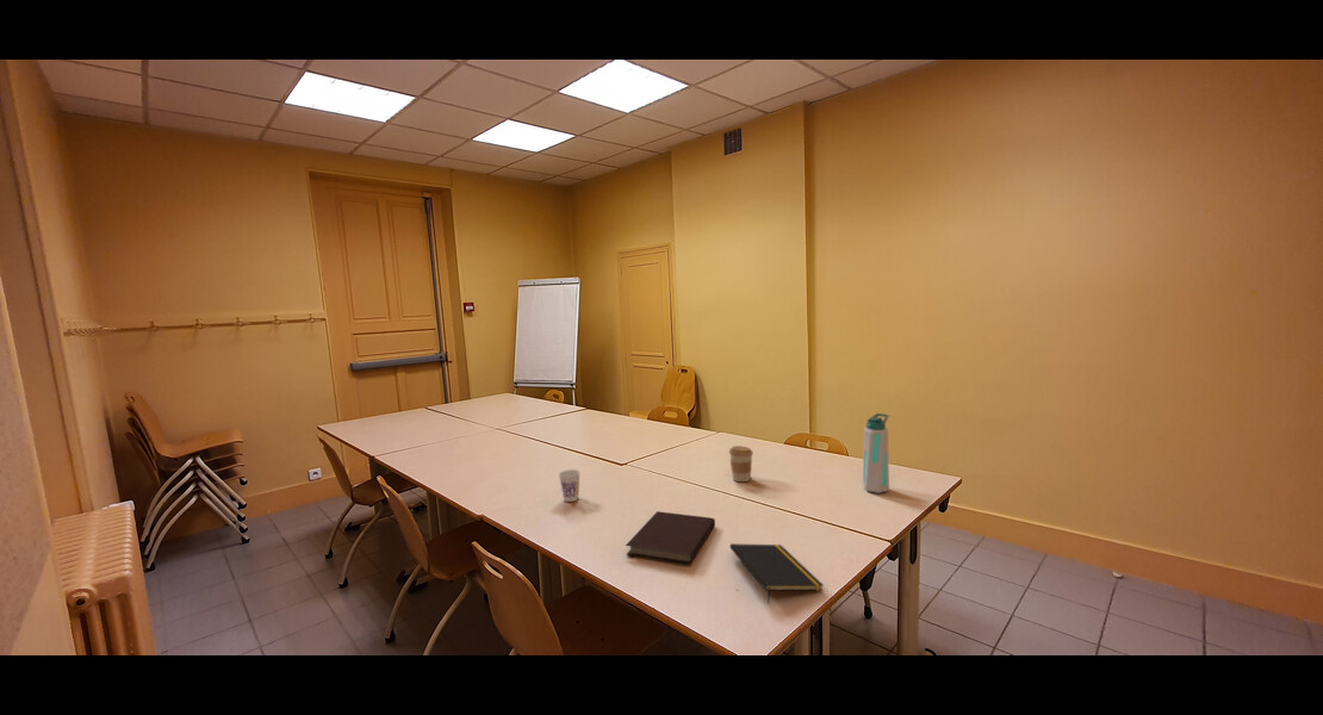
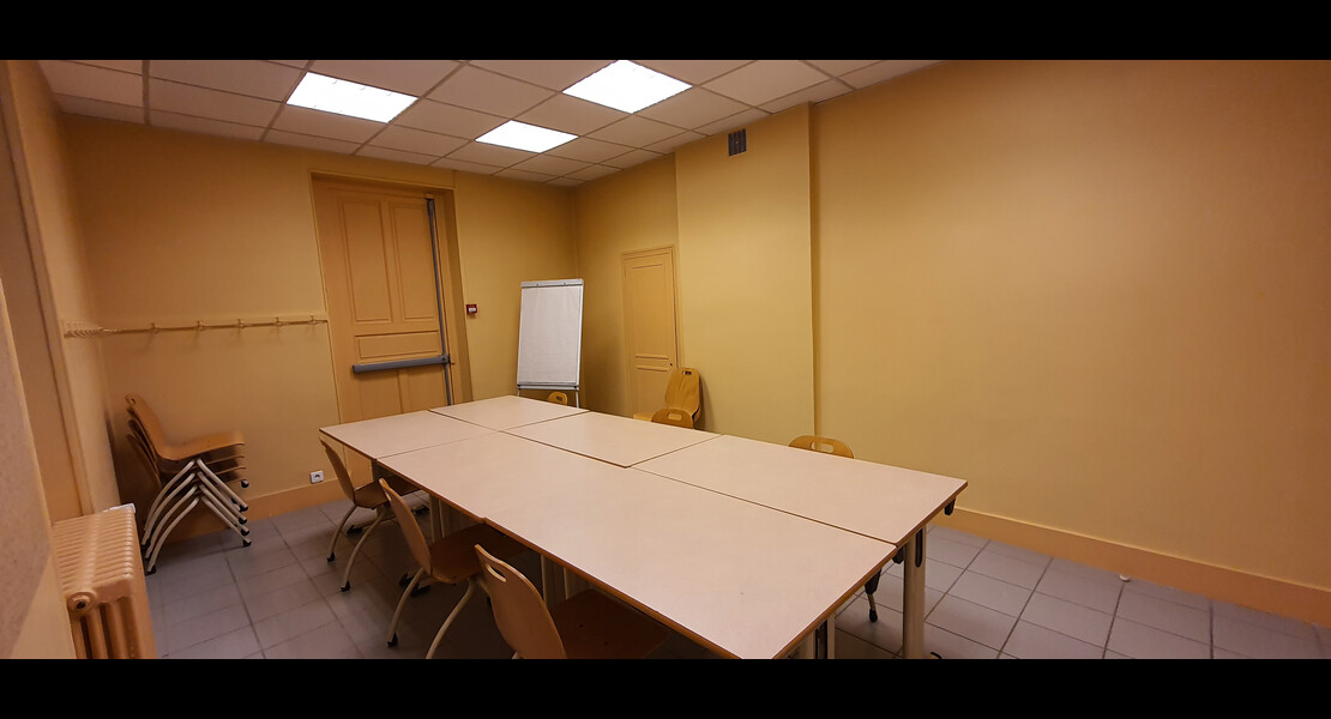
- coffee cup [728,444,754,483]
- water bottle [862,412,890,495]
- notebook [625,510,716,565]
- notepad [728,542,825,605]
- cup [558,468,582,503]
